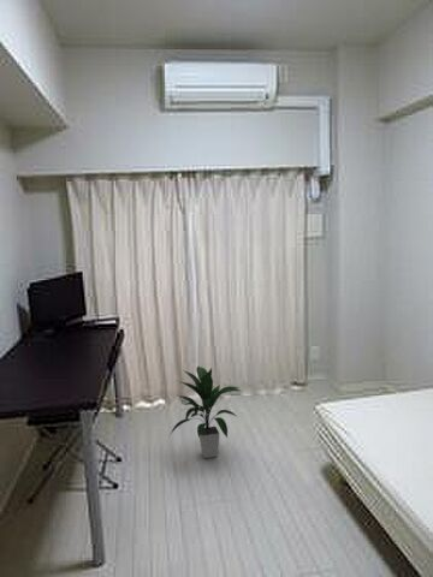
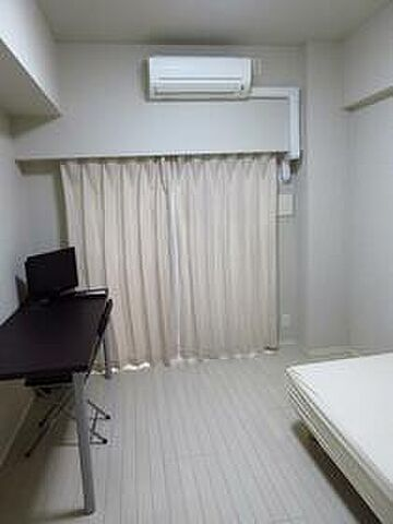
- indoor plant [168,365,242,459]
